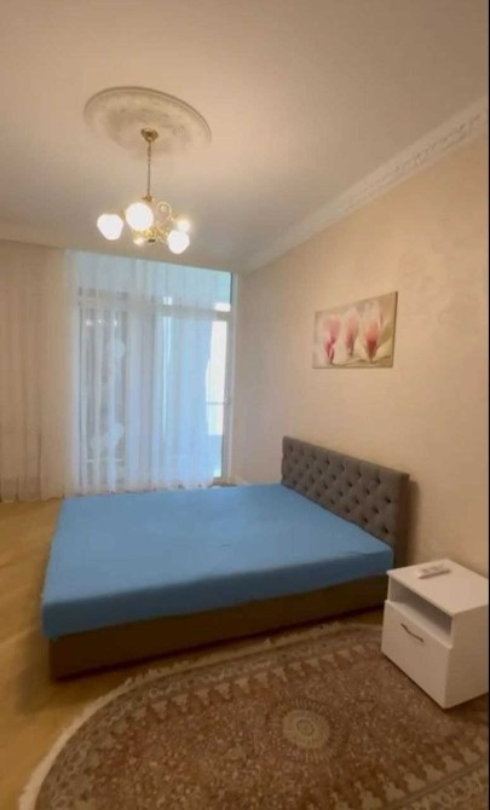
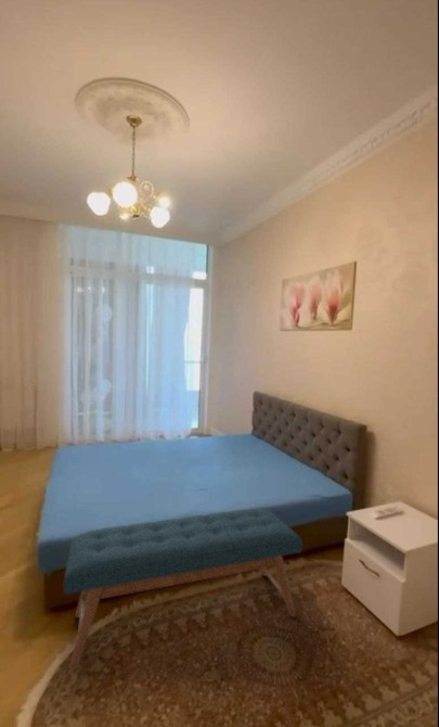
+ bench [62,508,304,672]
